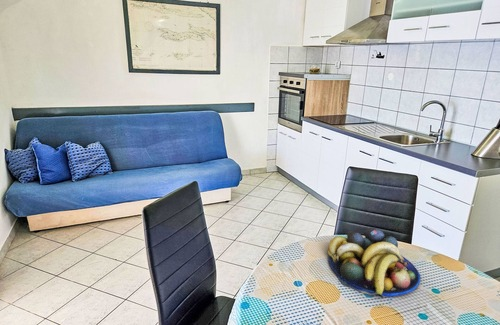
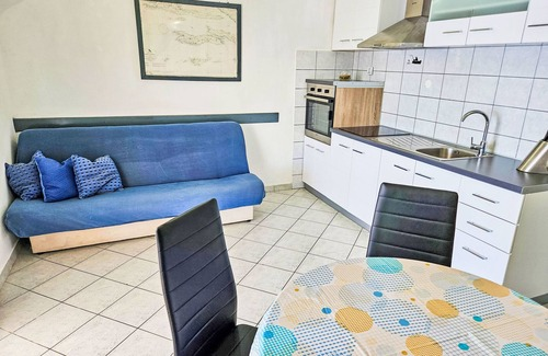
- fruit bowl [327,227,422,298]
